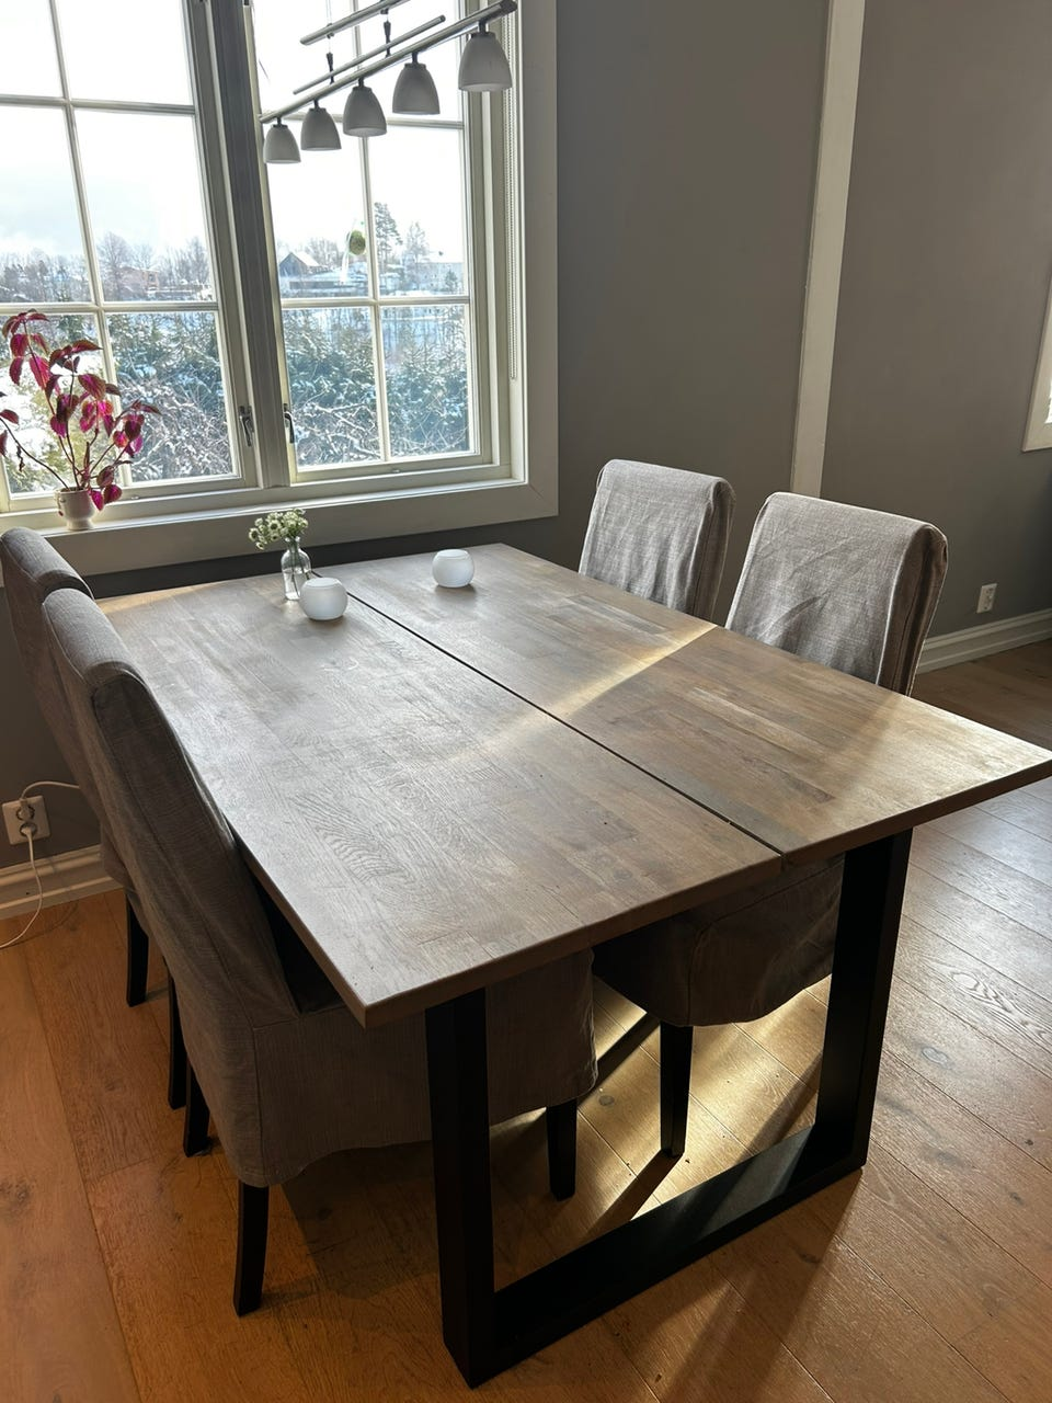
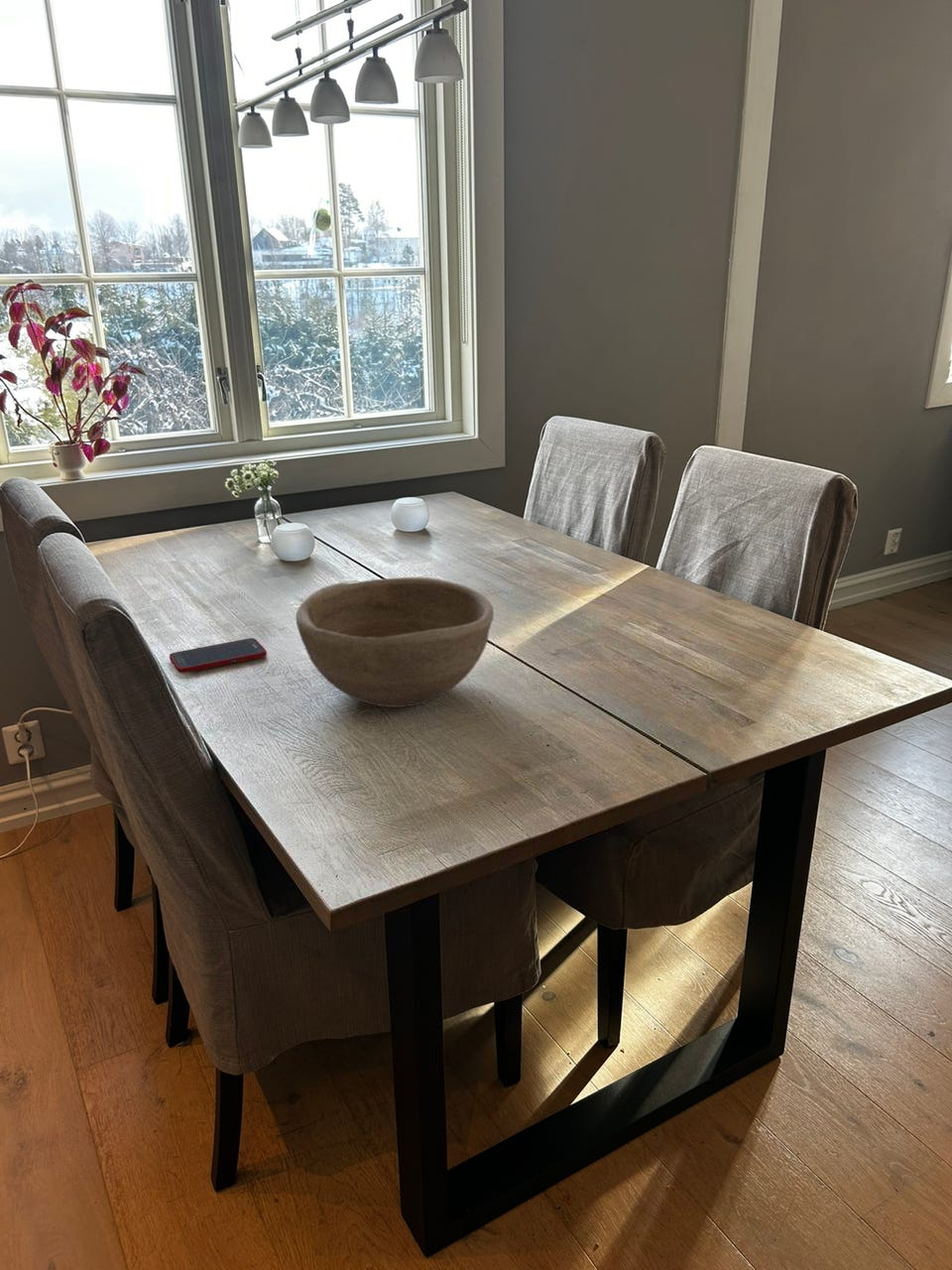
+ bowl [295,576,495,708]
+ cell phone [169,637,268,674]
